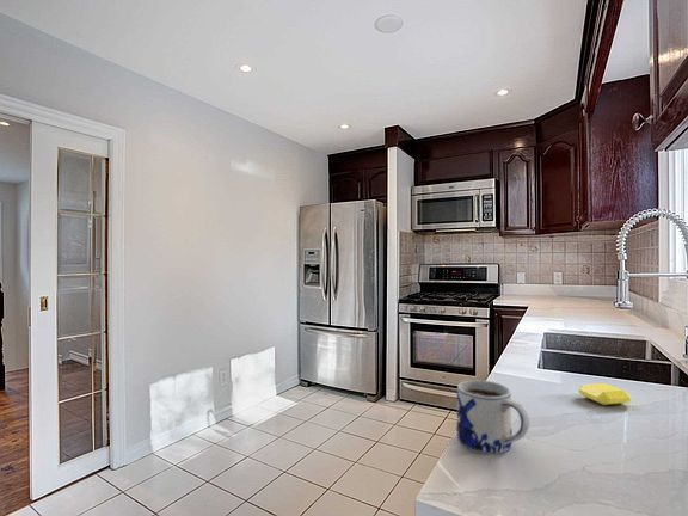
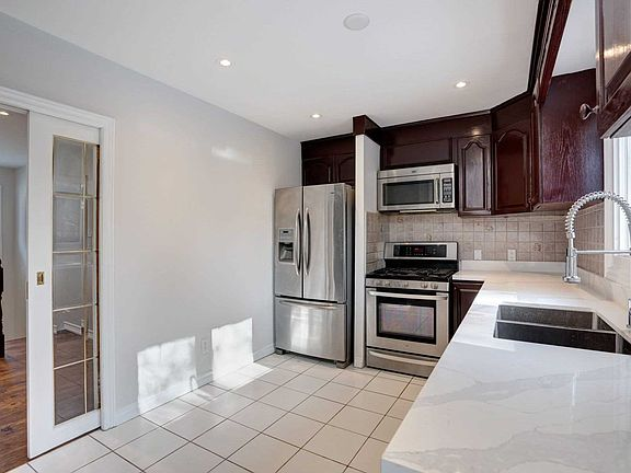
- soap bar [578,382,631,406]
- mug [455,379,530,455]
